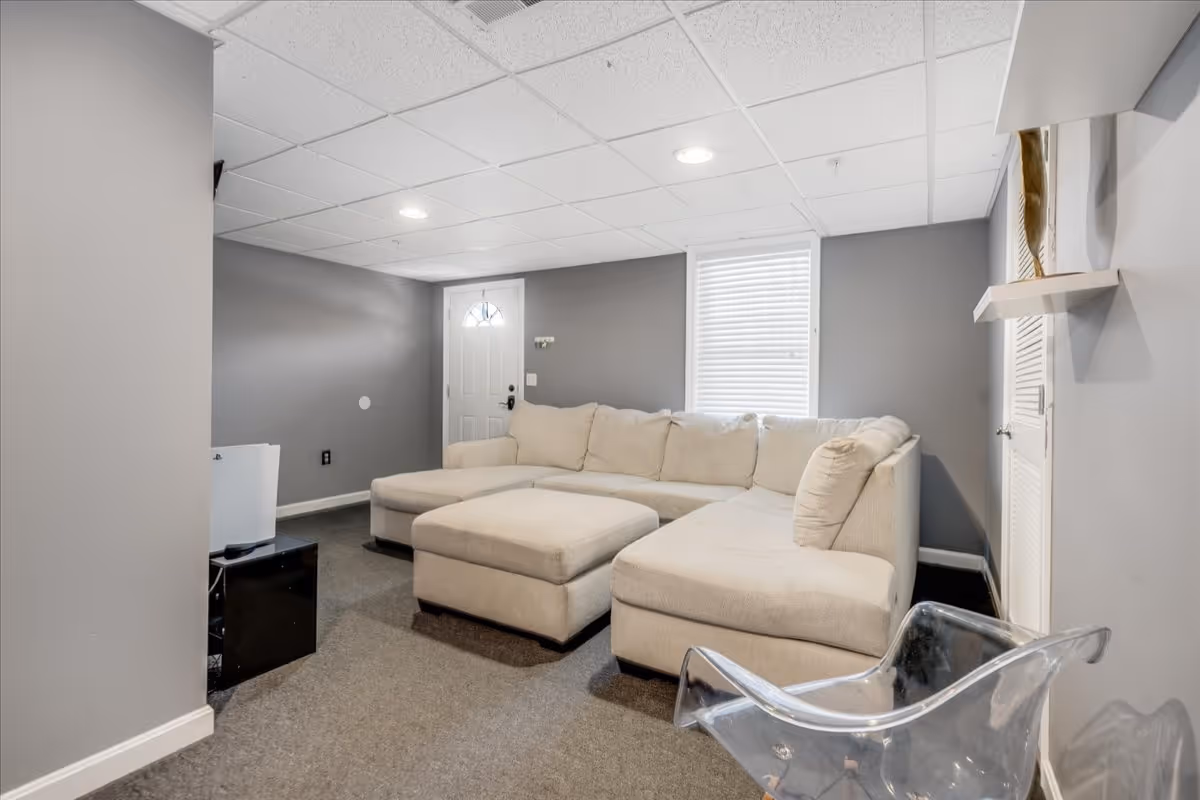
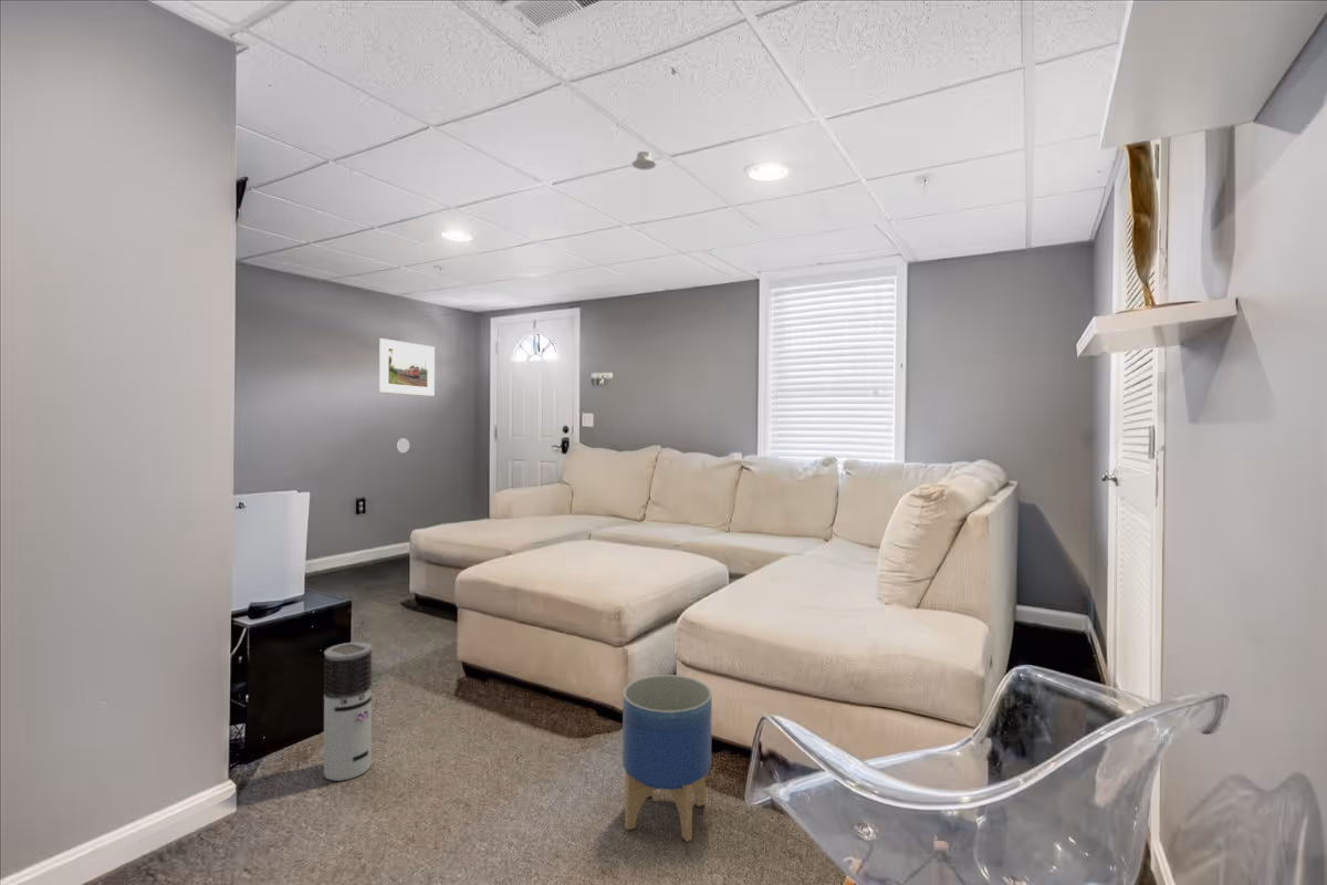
+ air purifier [323,641,374,782]
+ planter [621,674,713,843]
+ recessed light [631,149,657,170]
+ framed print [378,337,436,397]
